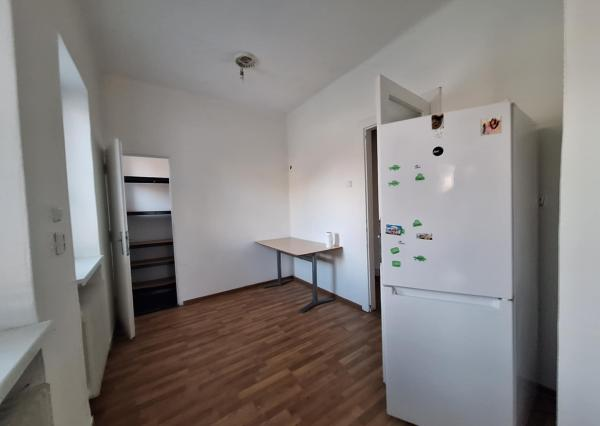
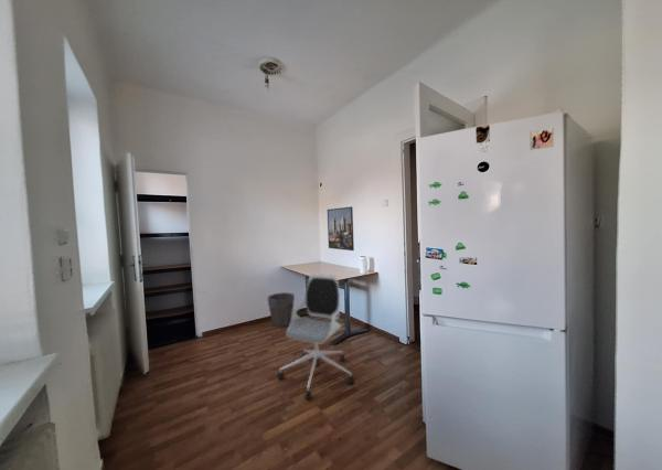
+ waste bin [267,291,296,328]
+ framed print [327,205,355,252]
+ office chair [276,273,355,400]
